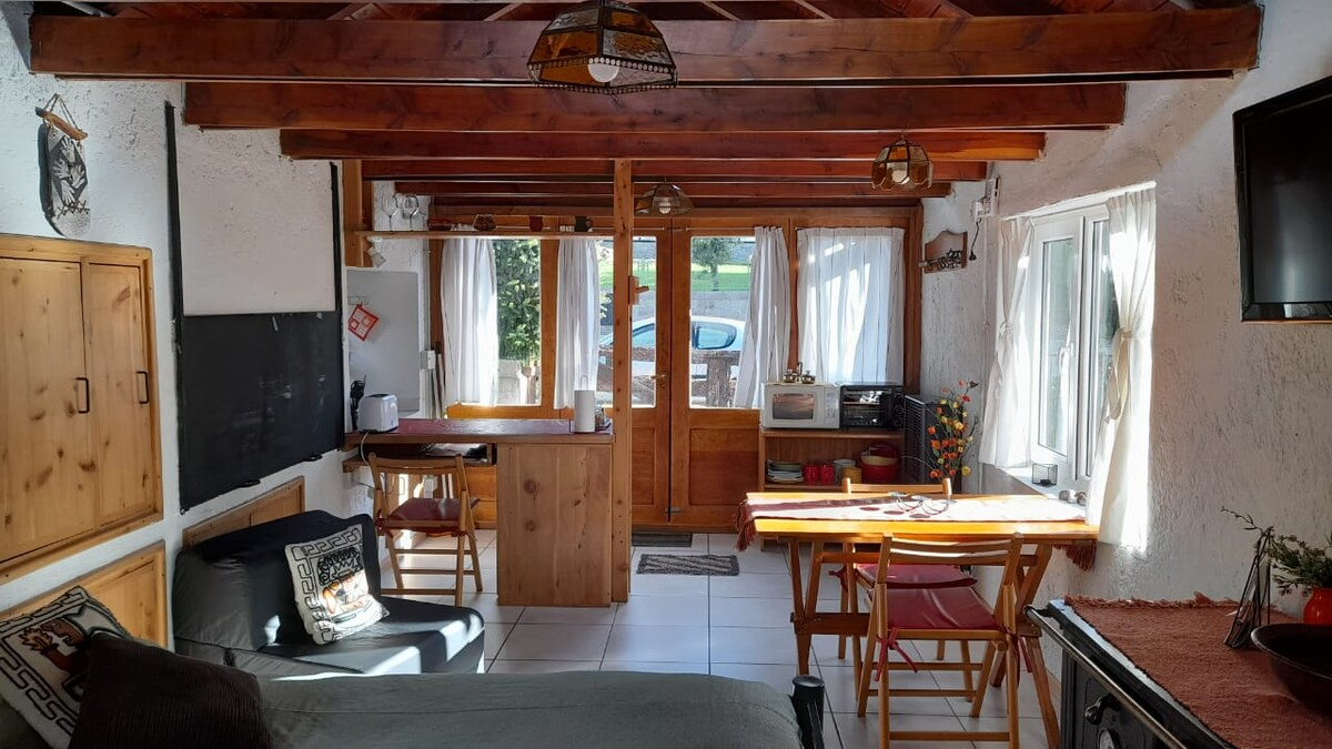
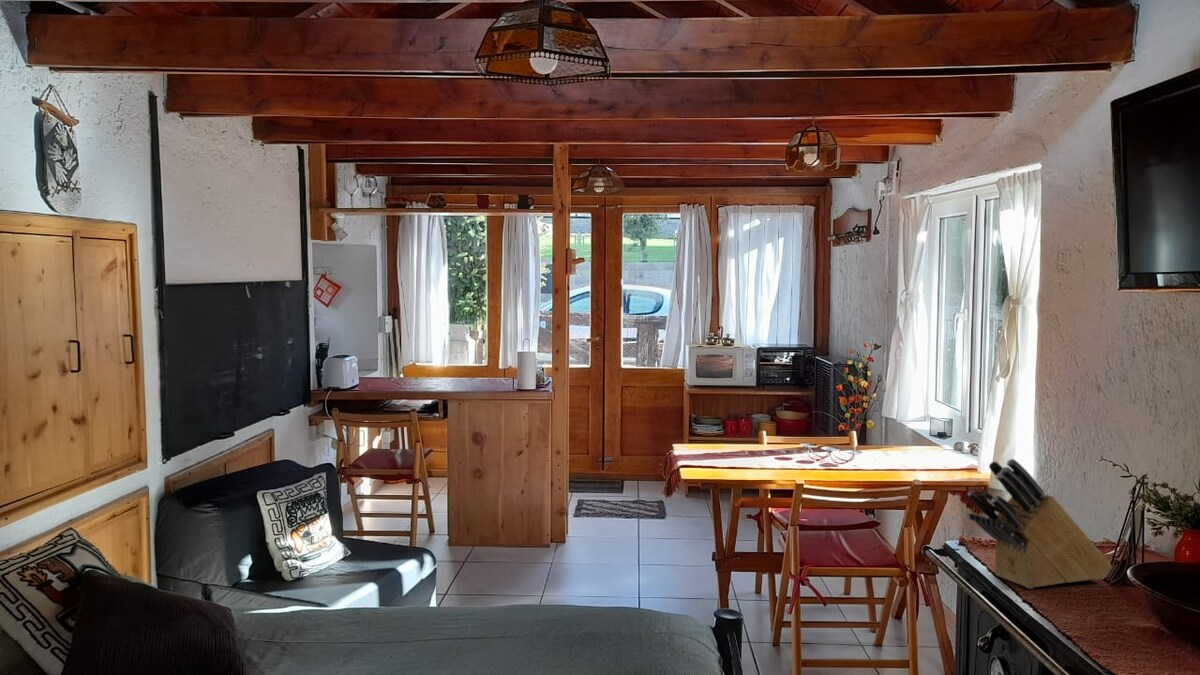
+ knife block [966,458,1113,590]
